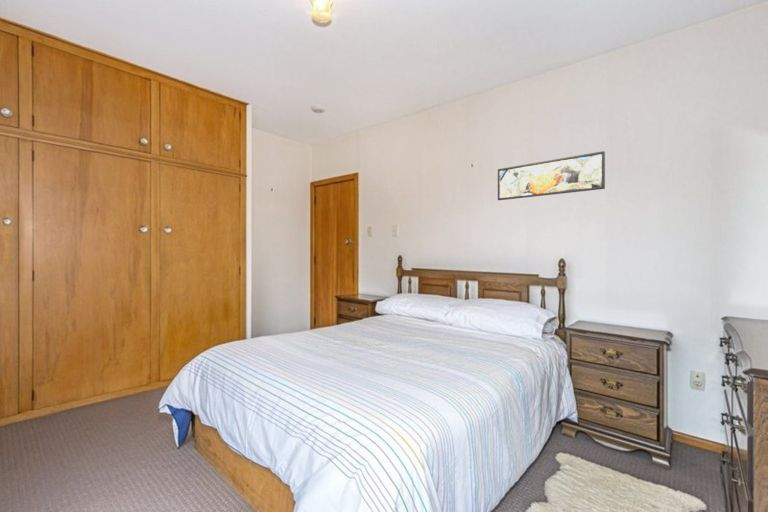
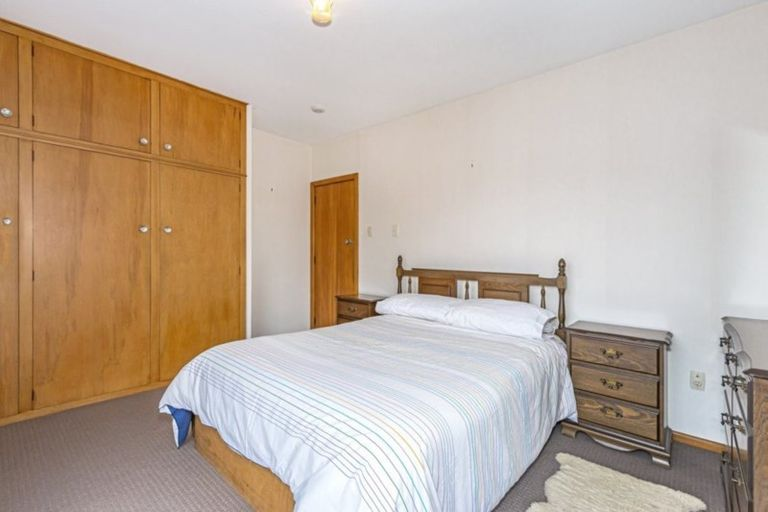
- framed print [497,150,606,201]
